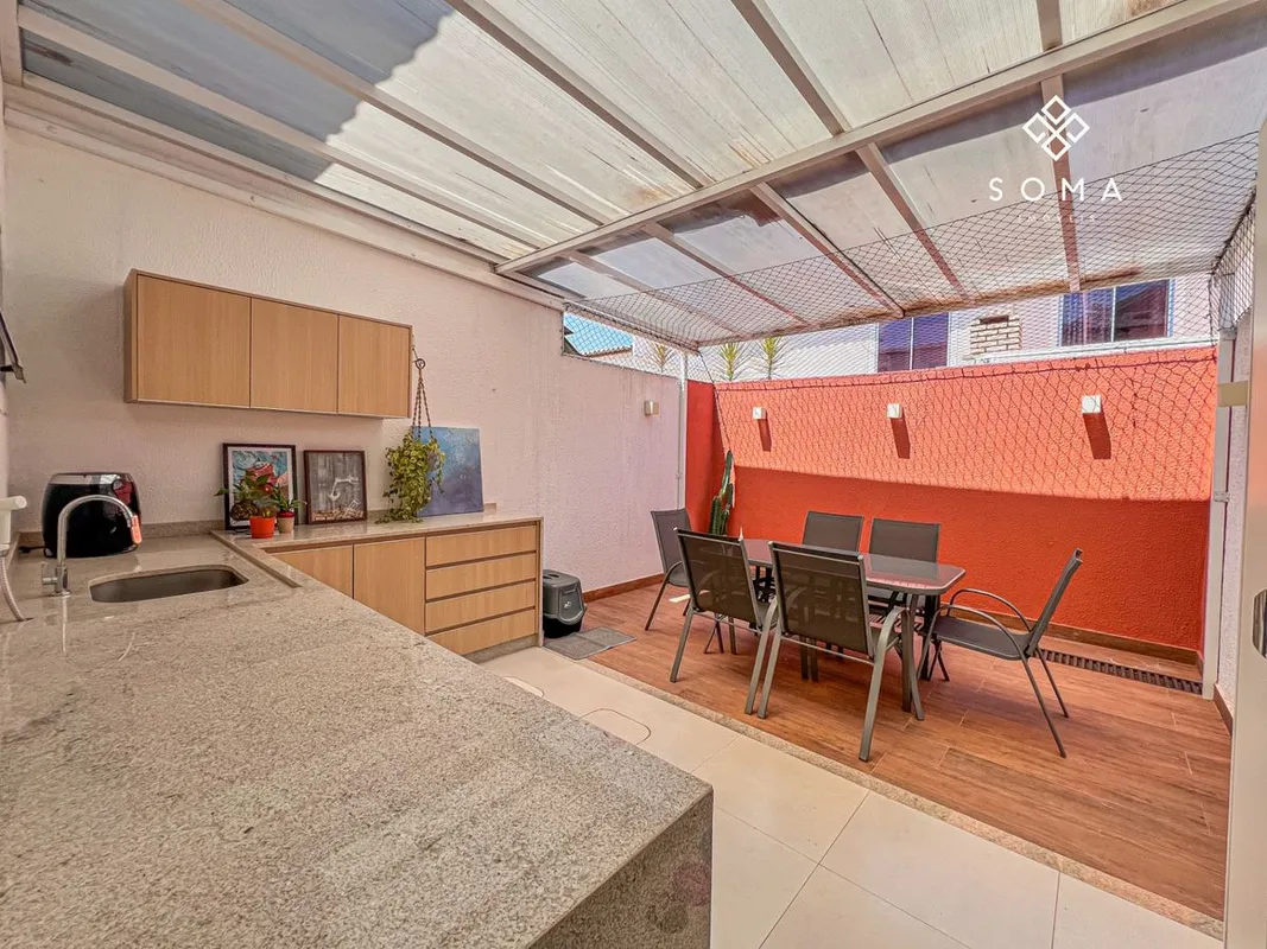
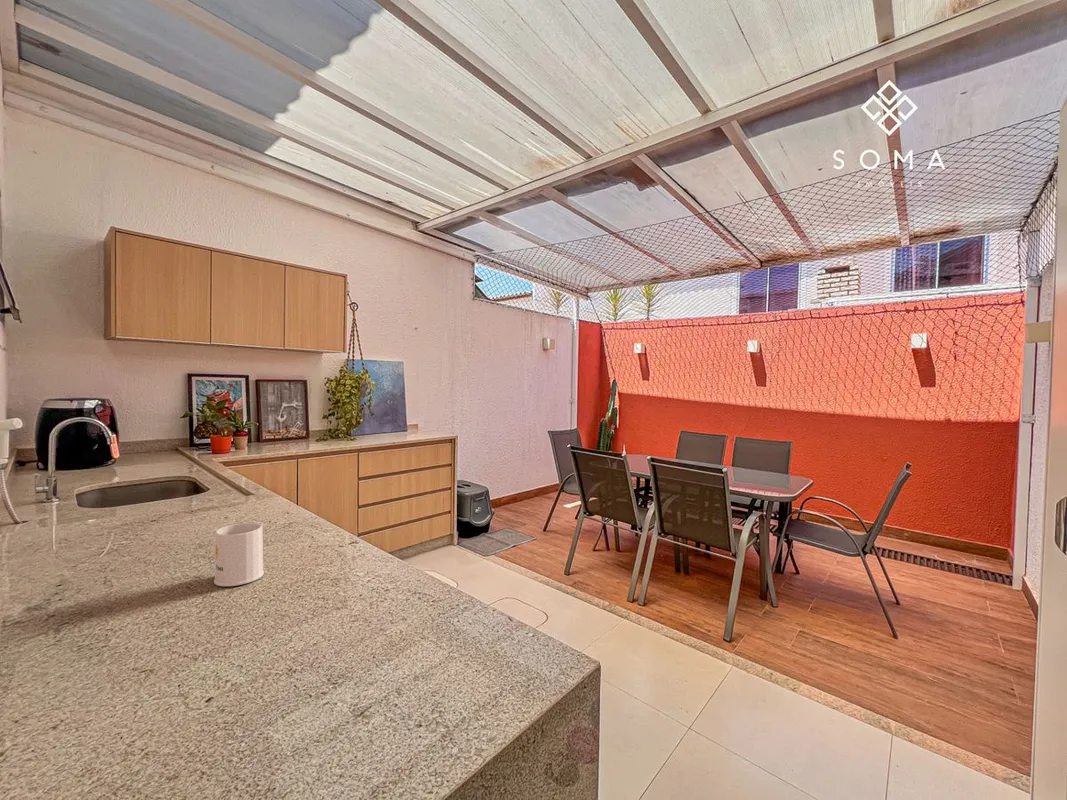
+ mug [213,522,265,587]
